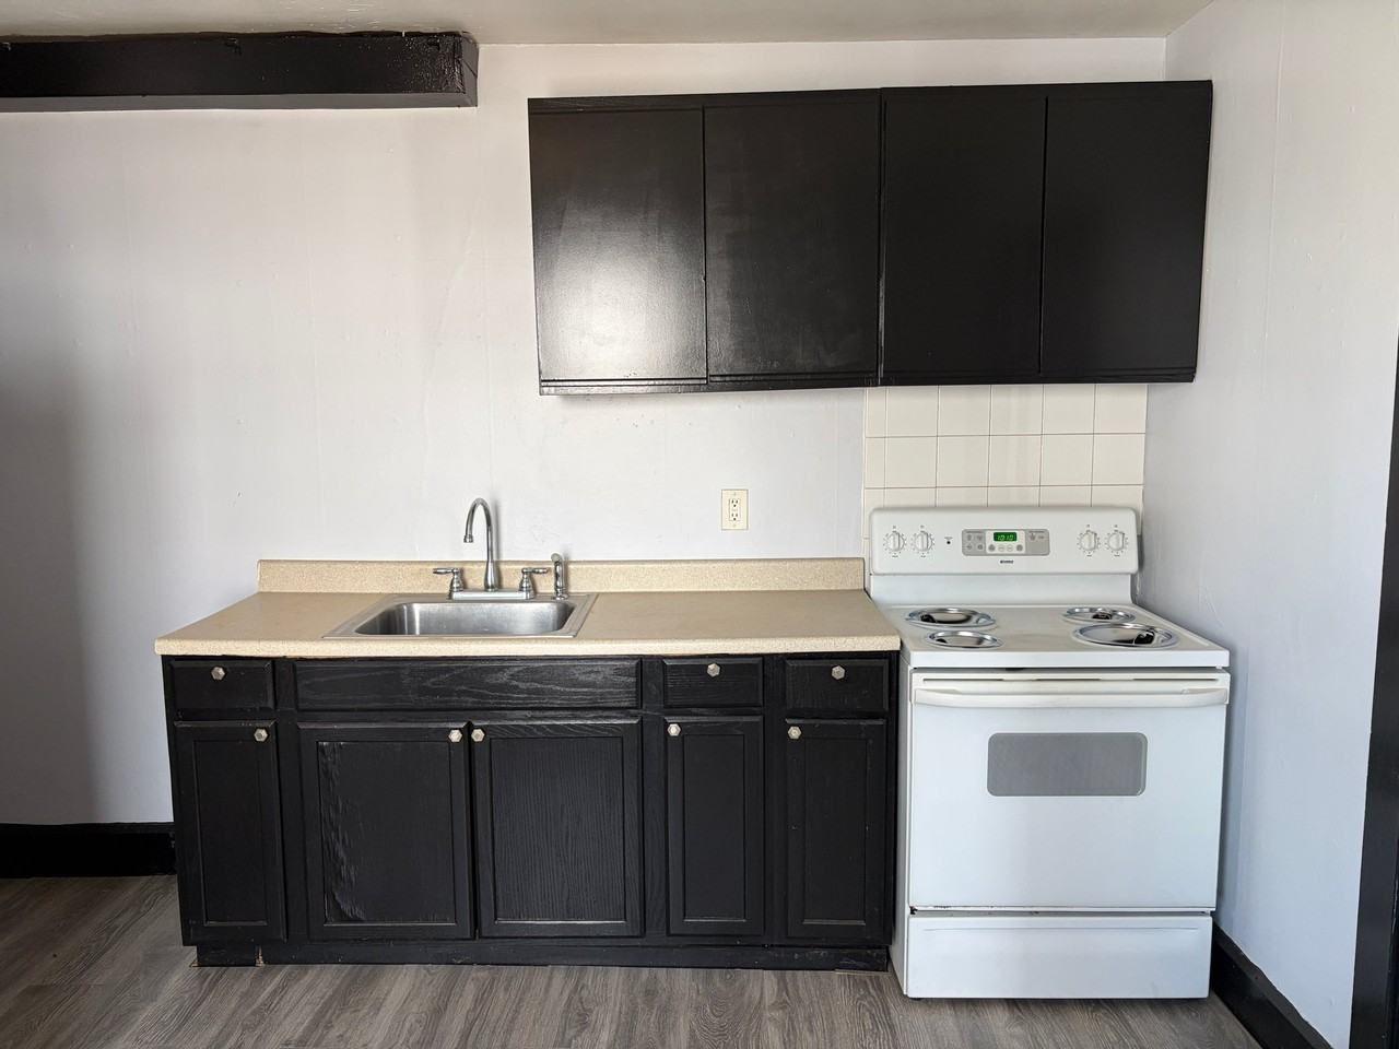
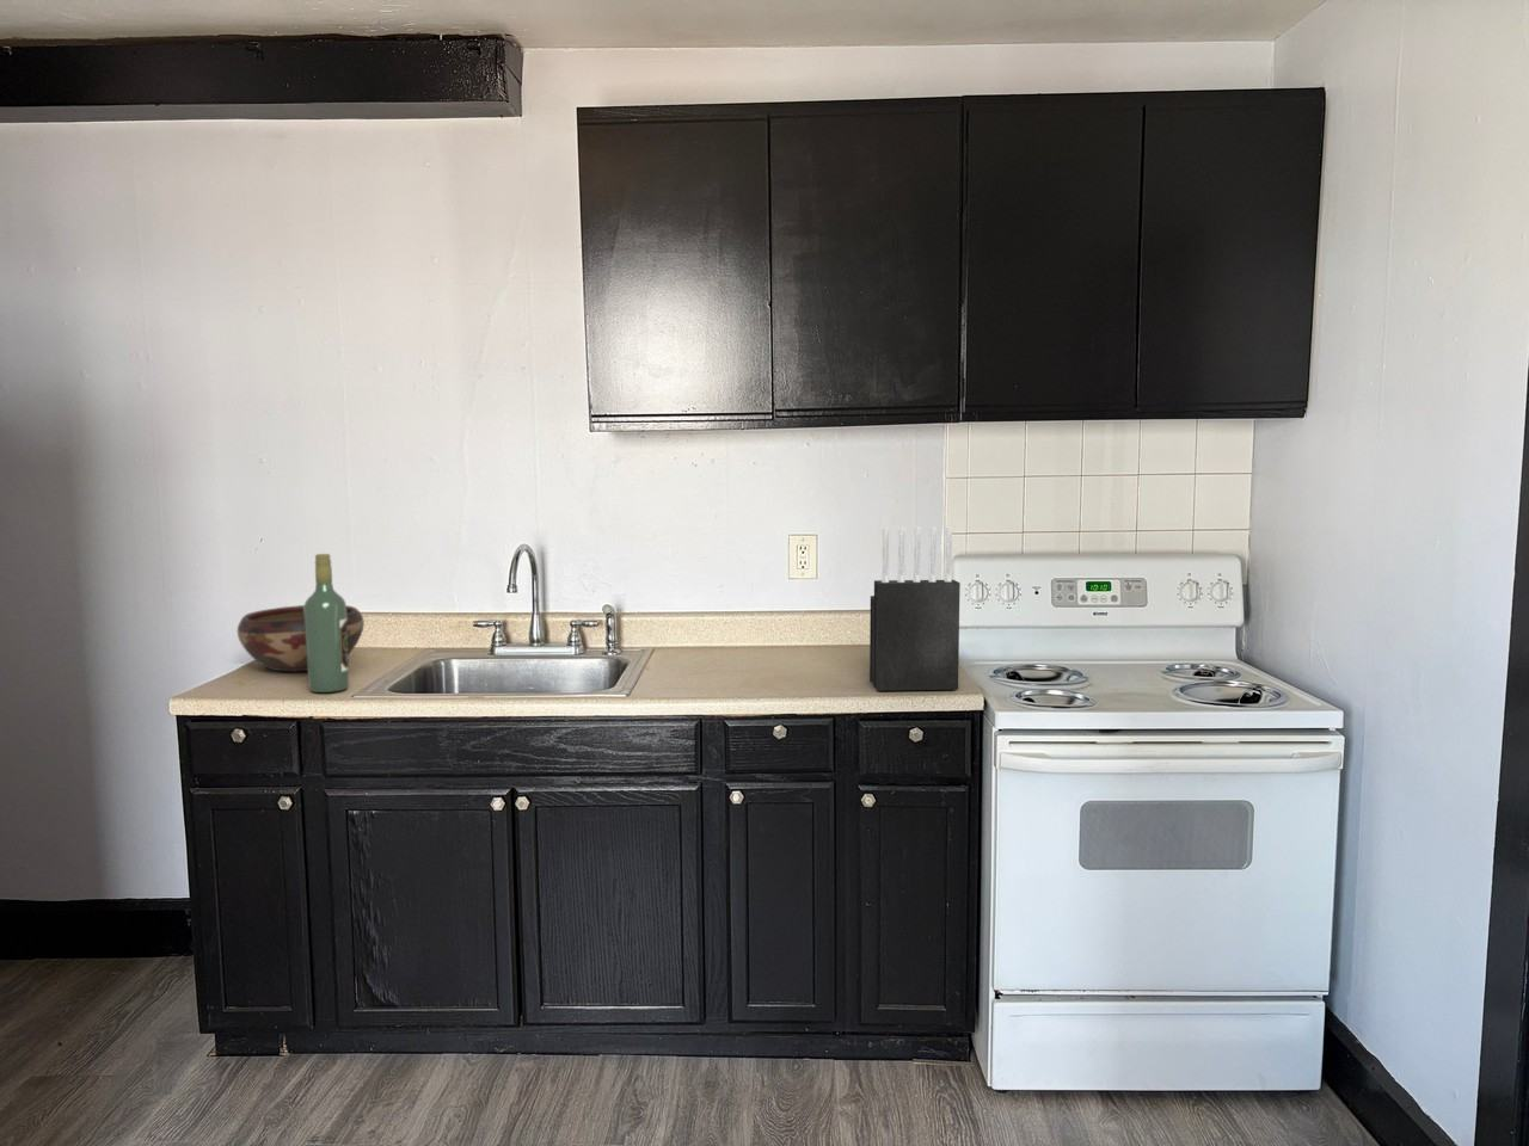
+ wine bottle [303,553,350,693]
+ knife block [868,526,962,692]
+ decorative bowl [236,604,366,672]
